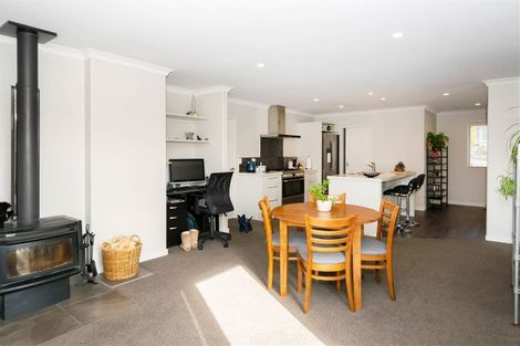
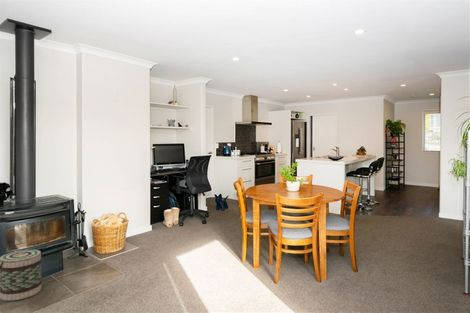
+ basket [0,249,44,302]
